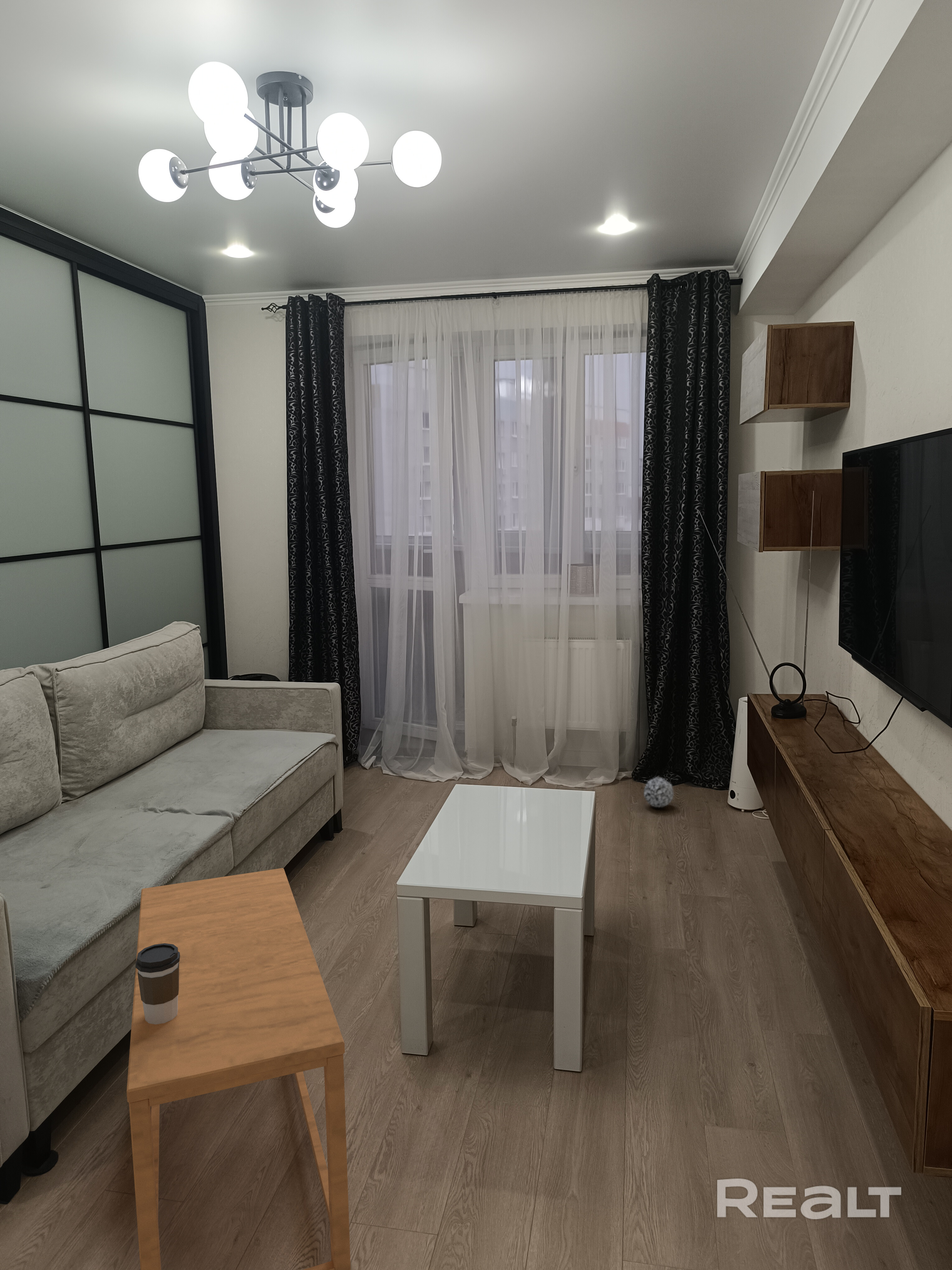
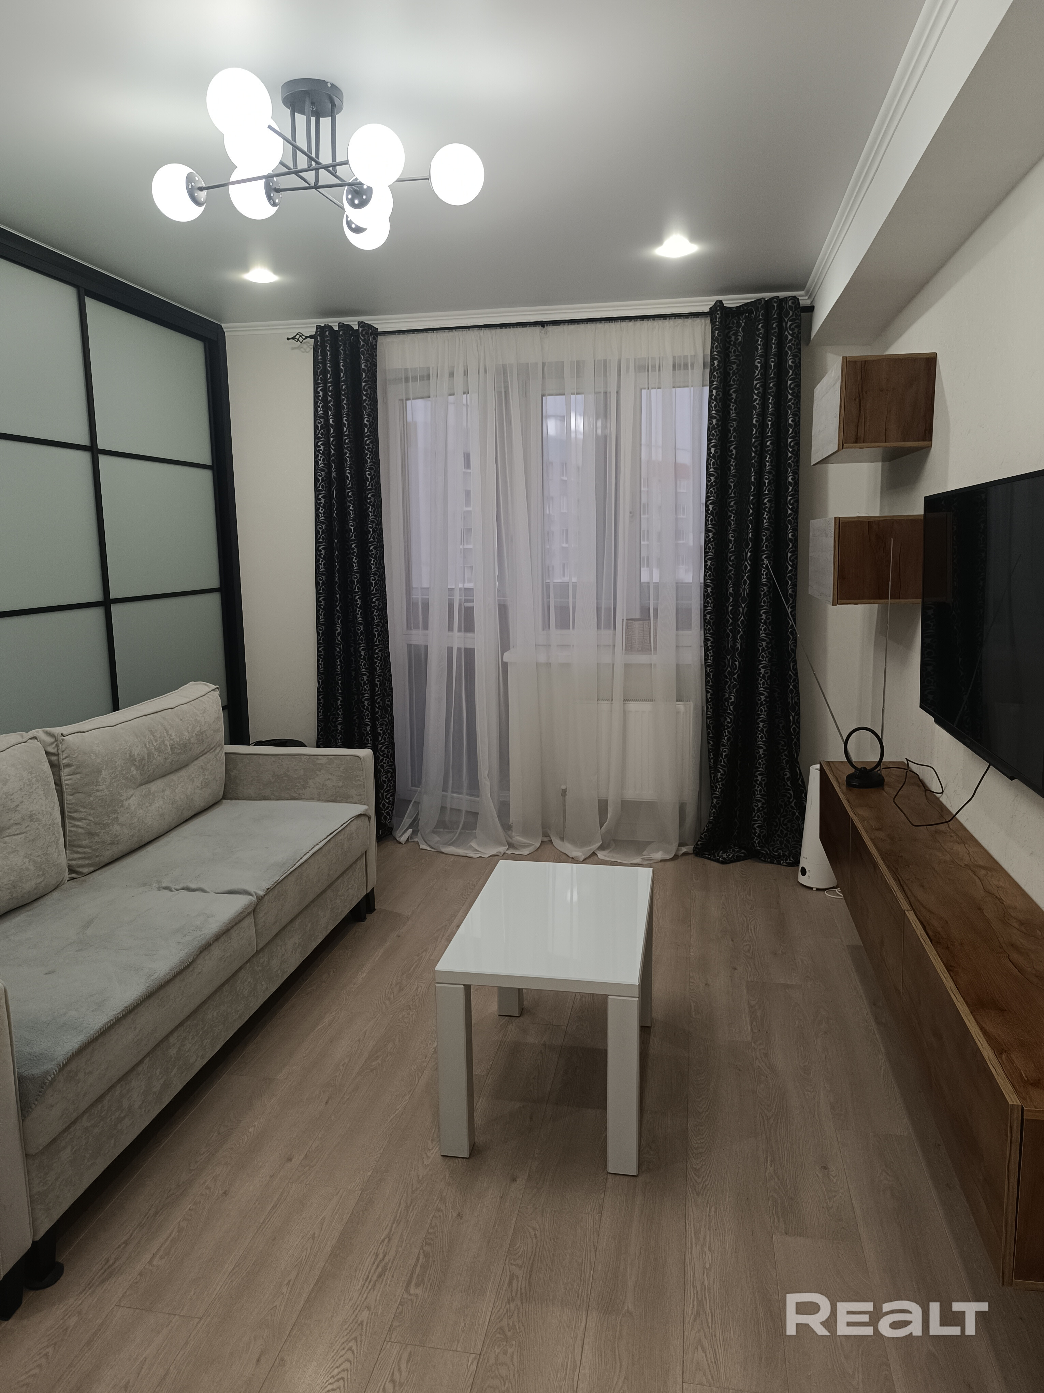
- decorative ball [643,776,674,808]
- side table [126,868,351,1270]
- coffee cup [135,943,180,1024]
